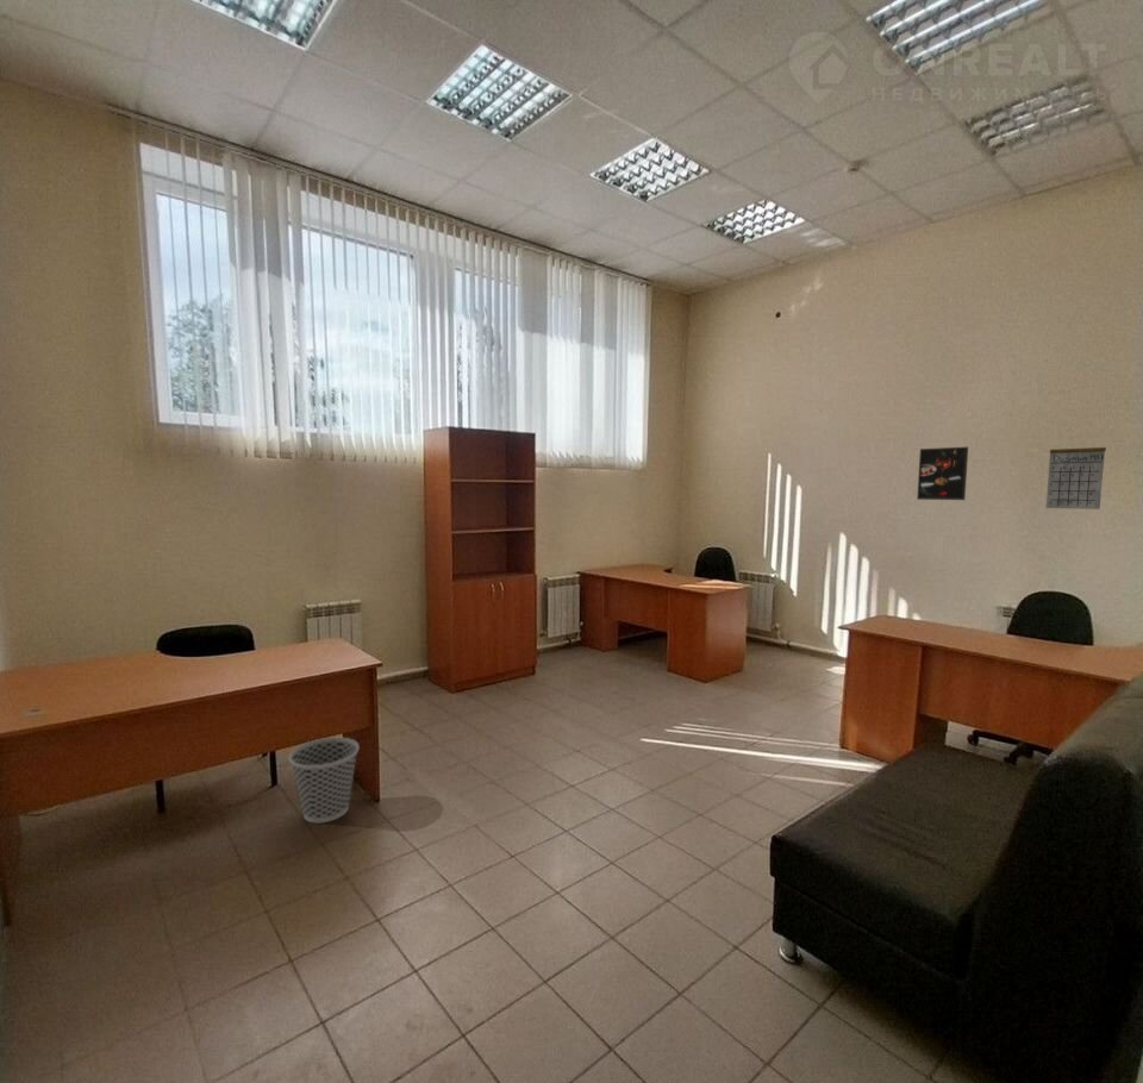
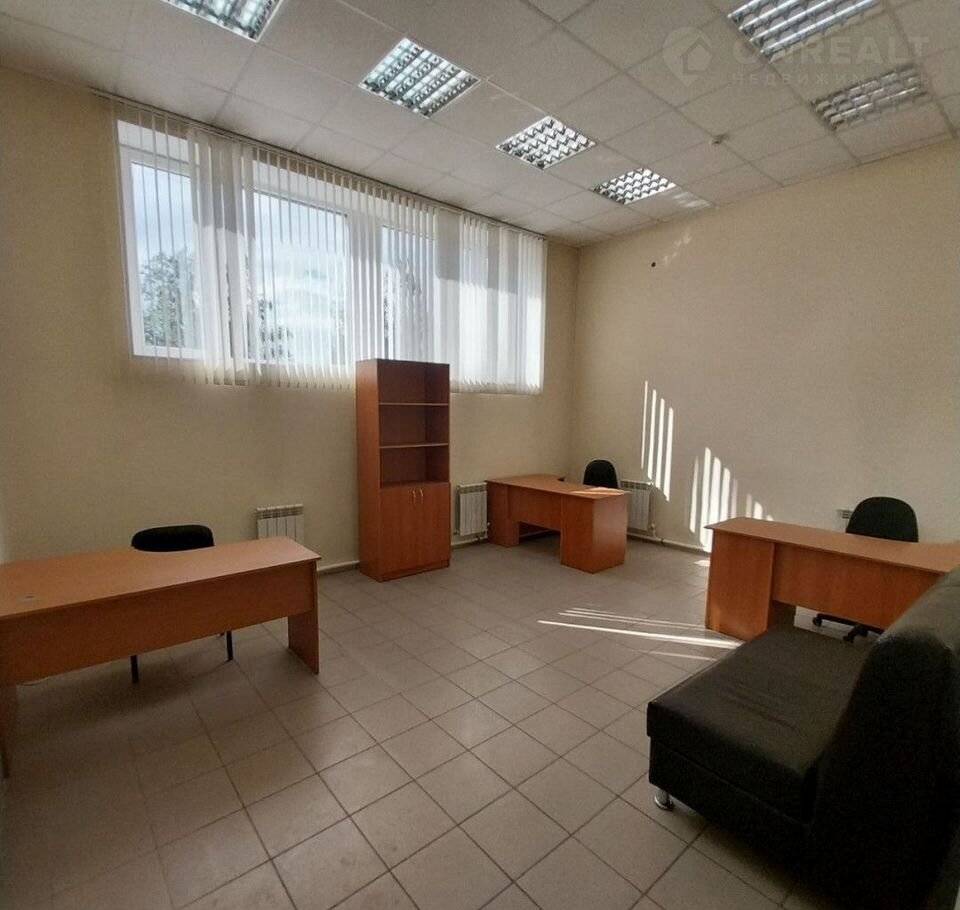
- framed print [916,446,969,501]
- wastebasket [288,737,360,824]
- calendar [1045,437,1107,511]
